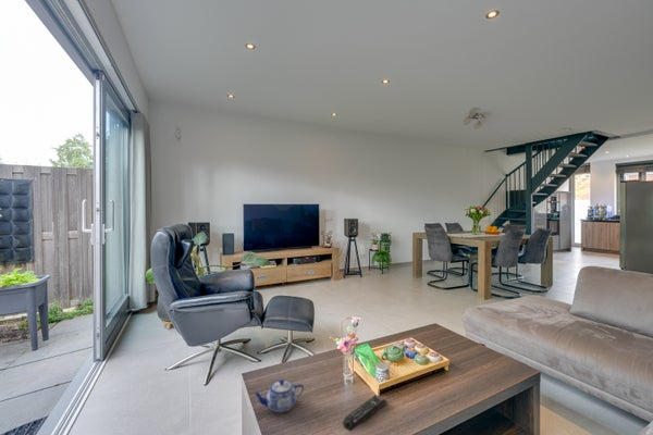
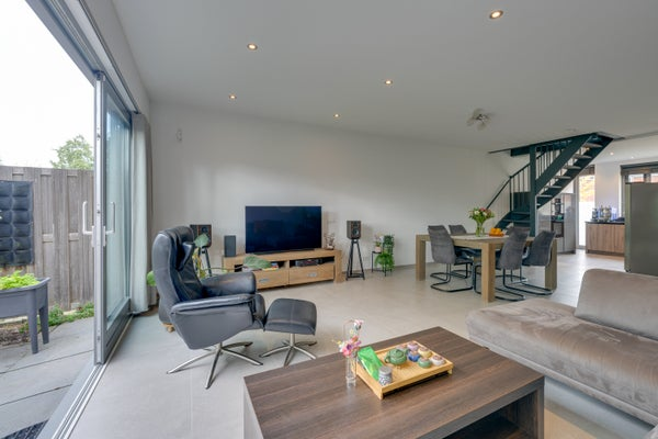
- remote control [342,394,389,432]
- teapot [251,378,305,413]
